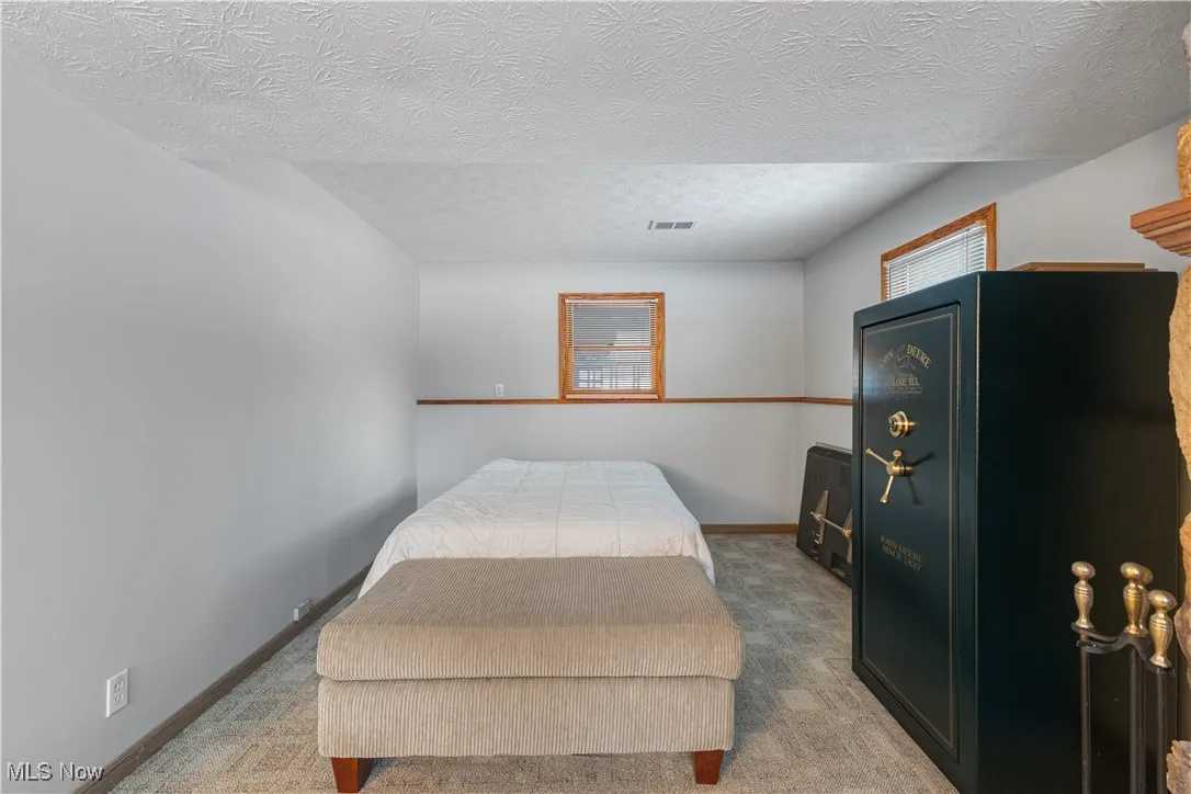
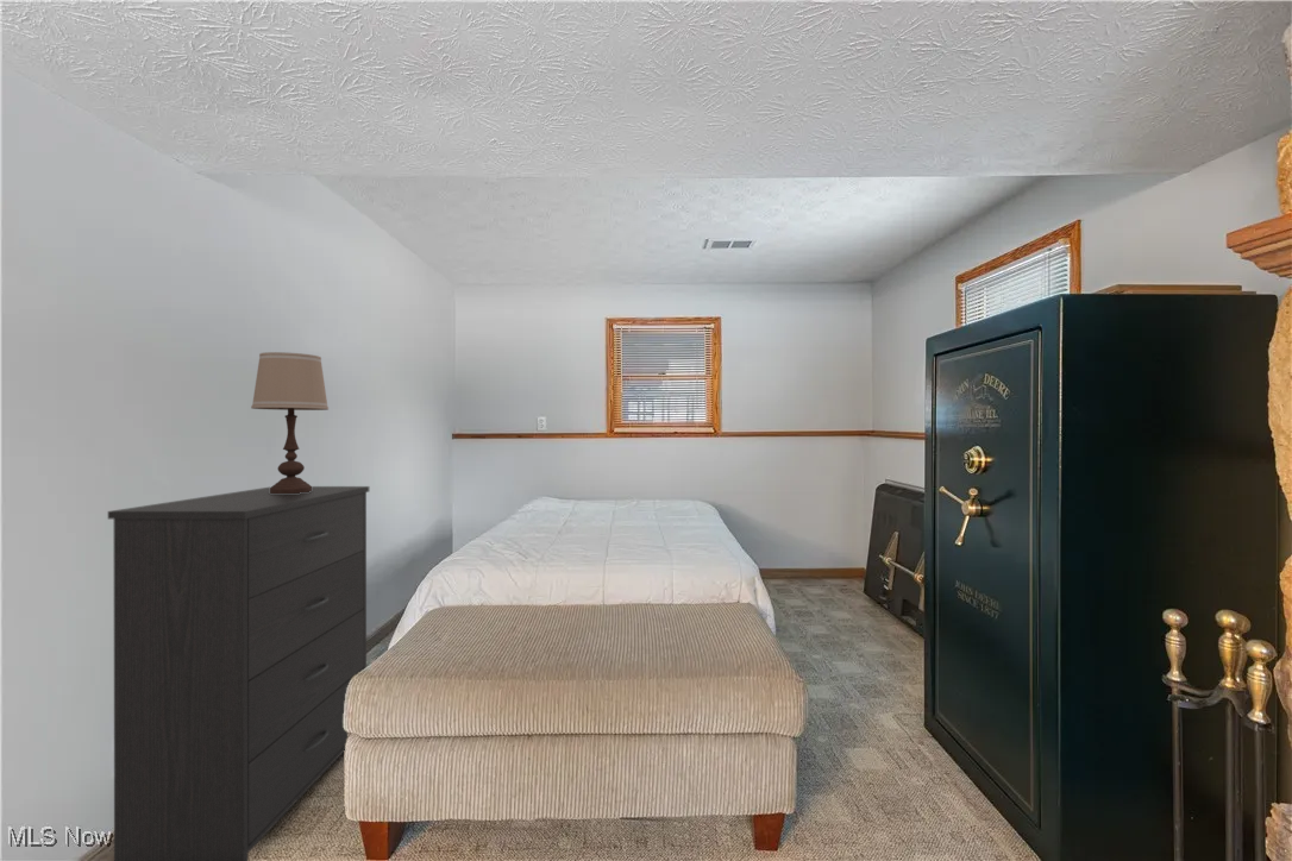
+ table lamp [250,351,330,494]
+ dresser [107,485,370,861]
